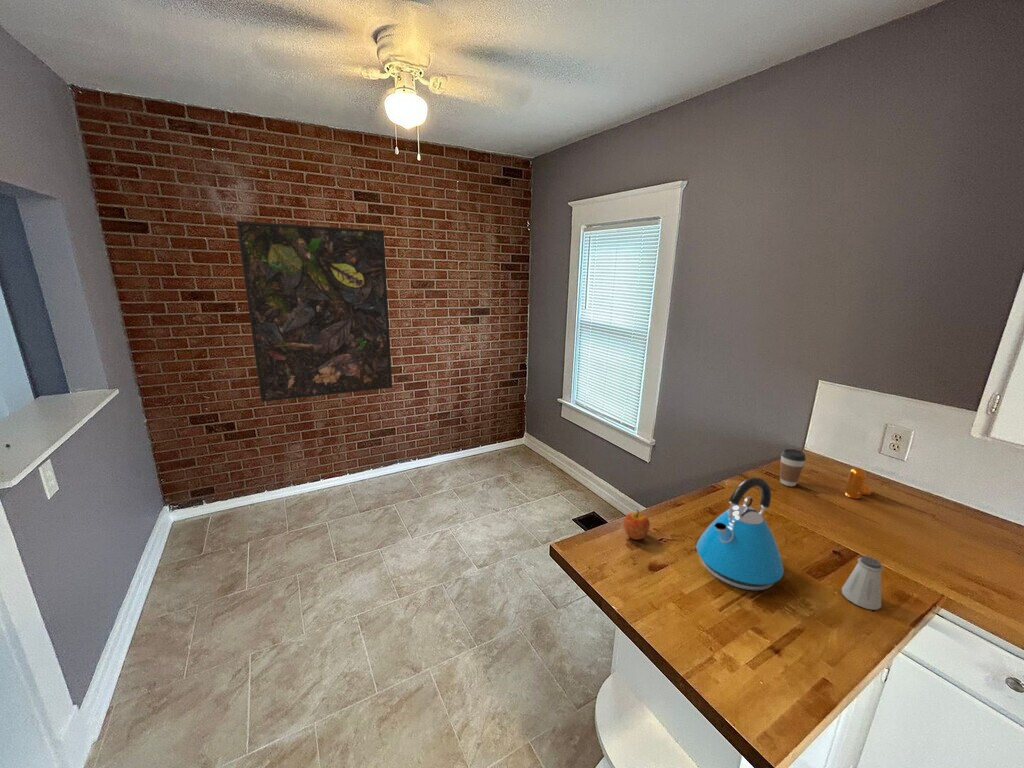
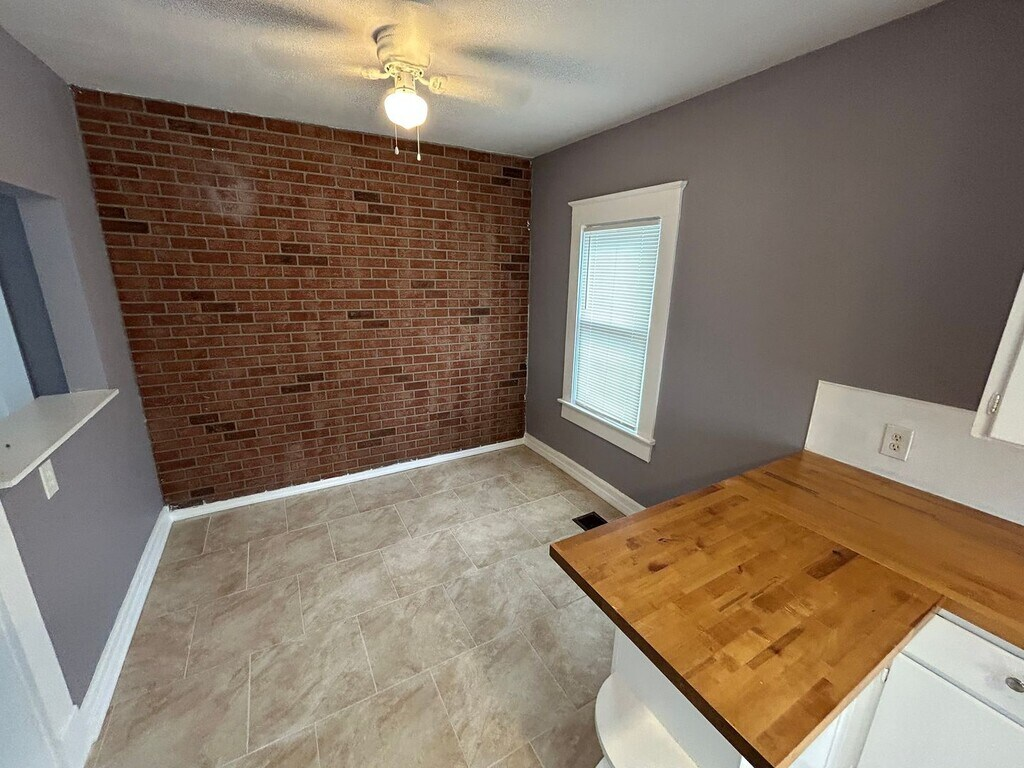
- coffee cup [779,448,807,487]
- saltshaker [841,555,884,611]
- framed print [236,220,393,403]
- apple [623,509,651,541]
- pepper shaker [844,467,872,499]
- kettle [695,476,785,591]
